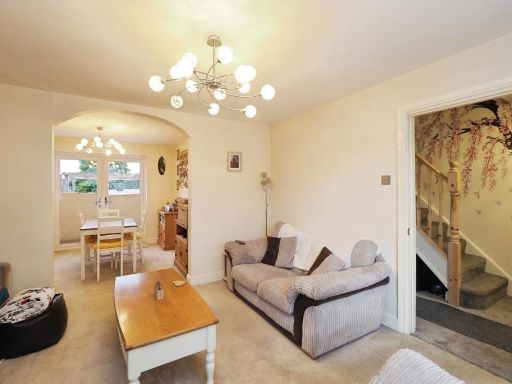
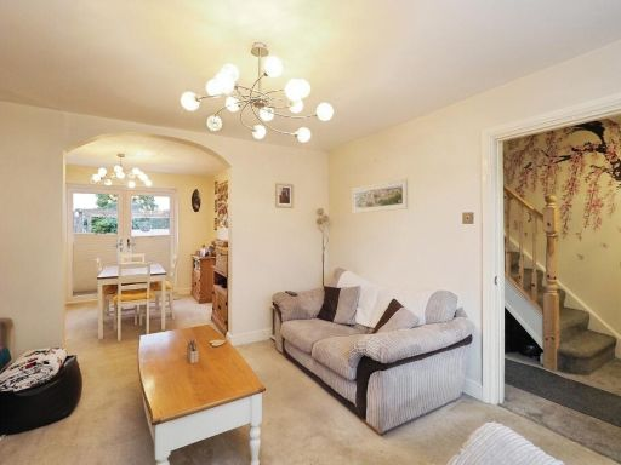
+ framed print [351,177,409,214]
